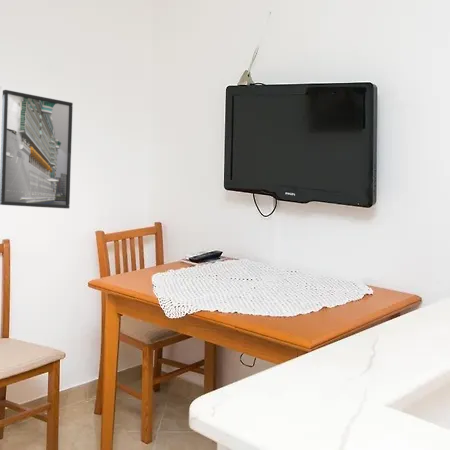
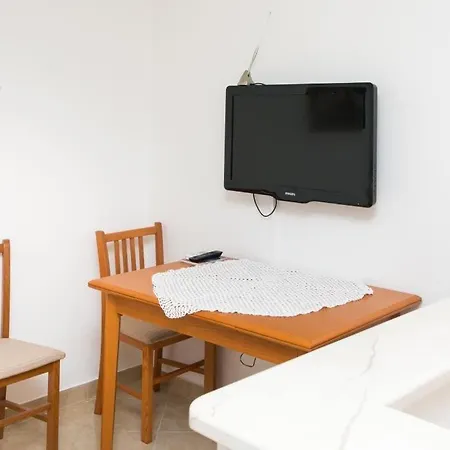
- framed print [0,89,74,209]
